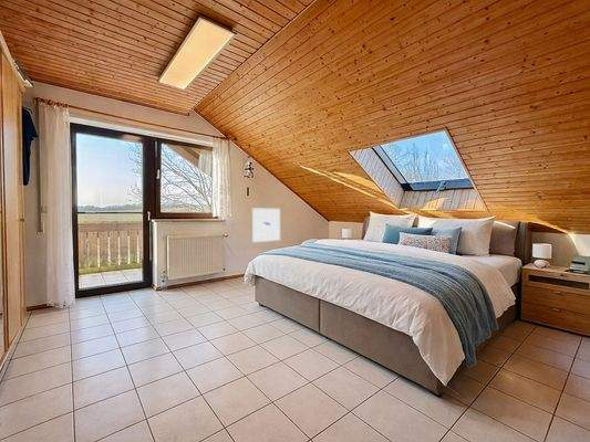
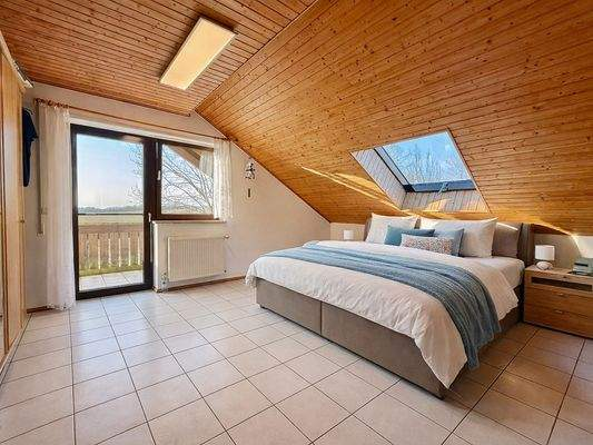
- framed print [251,208,281,243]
